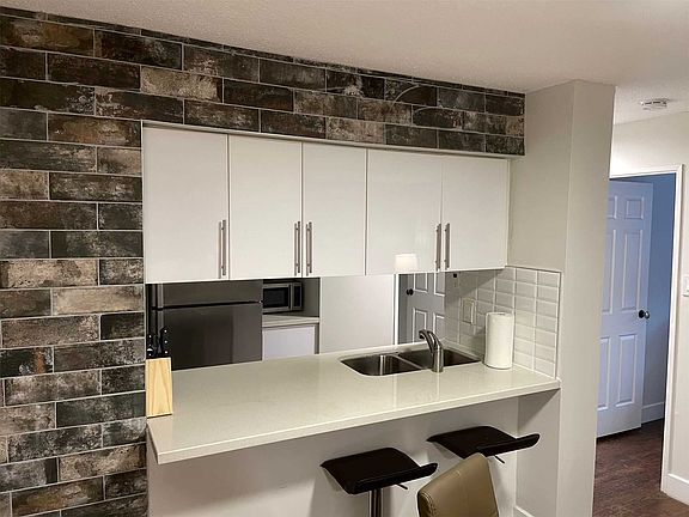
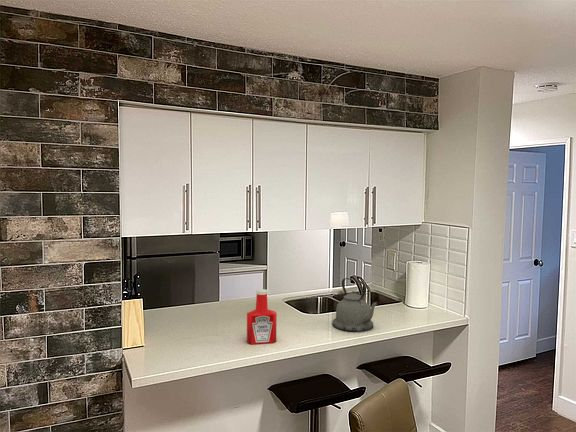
+ kettle [331,277,379,333]
+ soap bottle [246,288,278,345]
